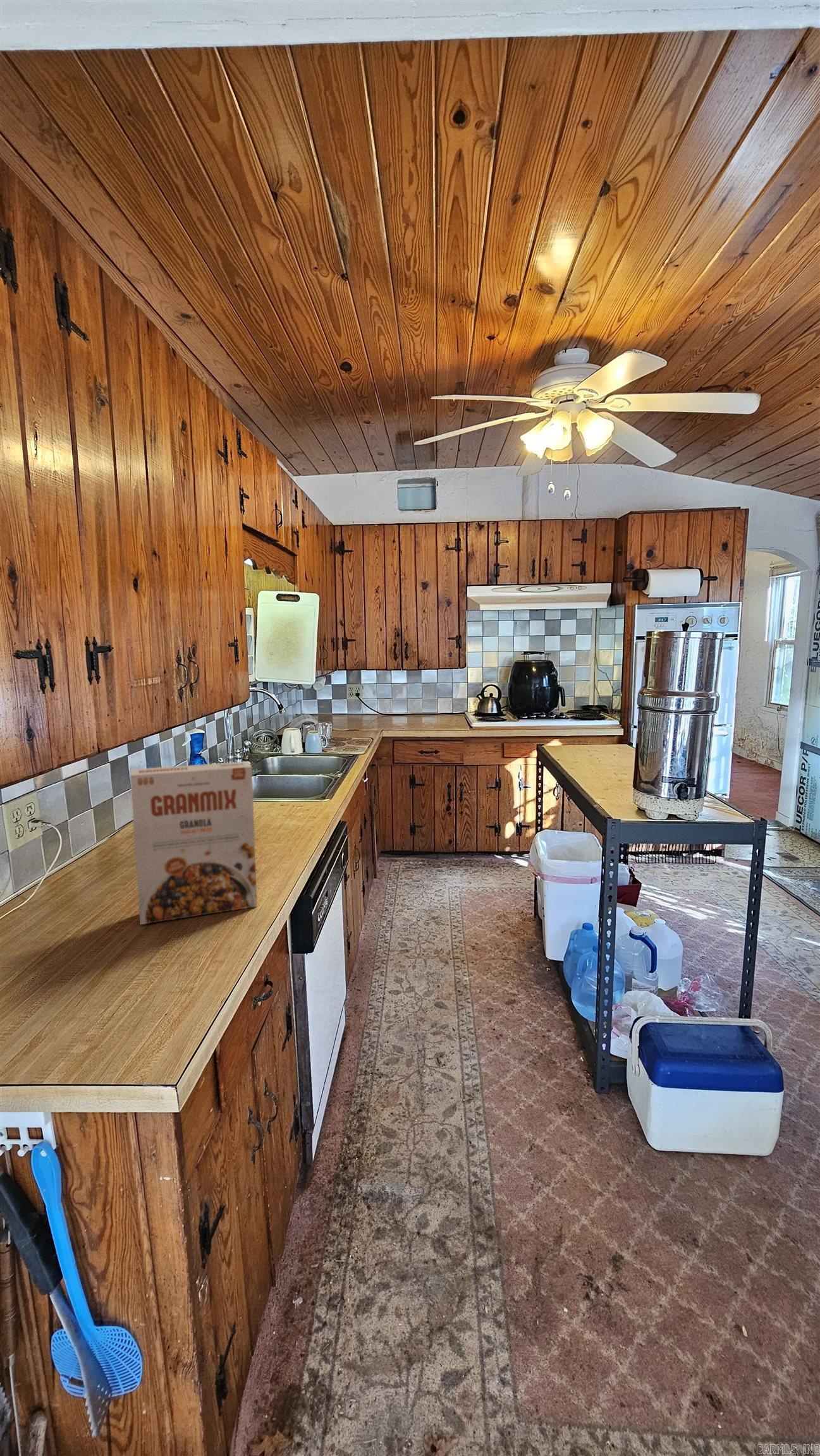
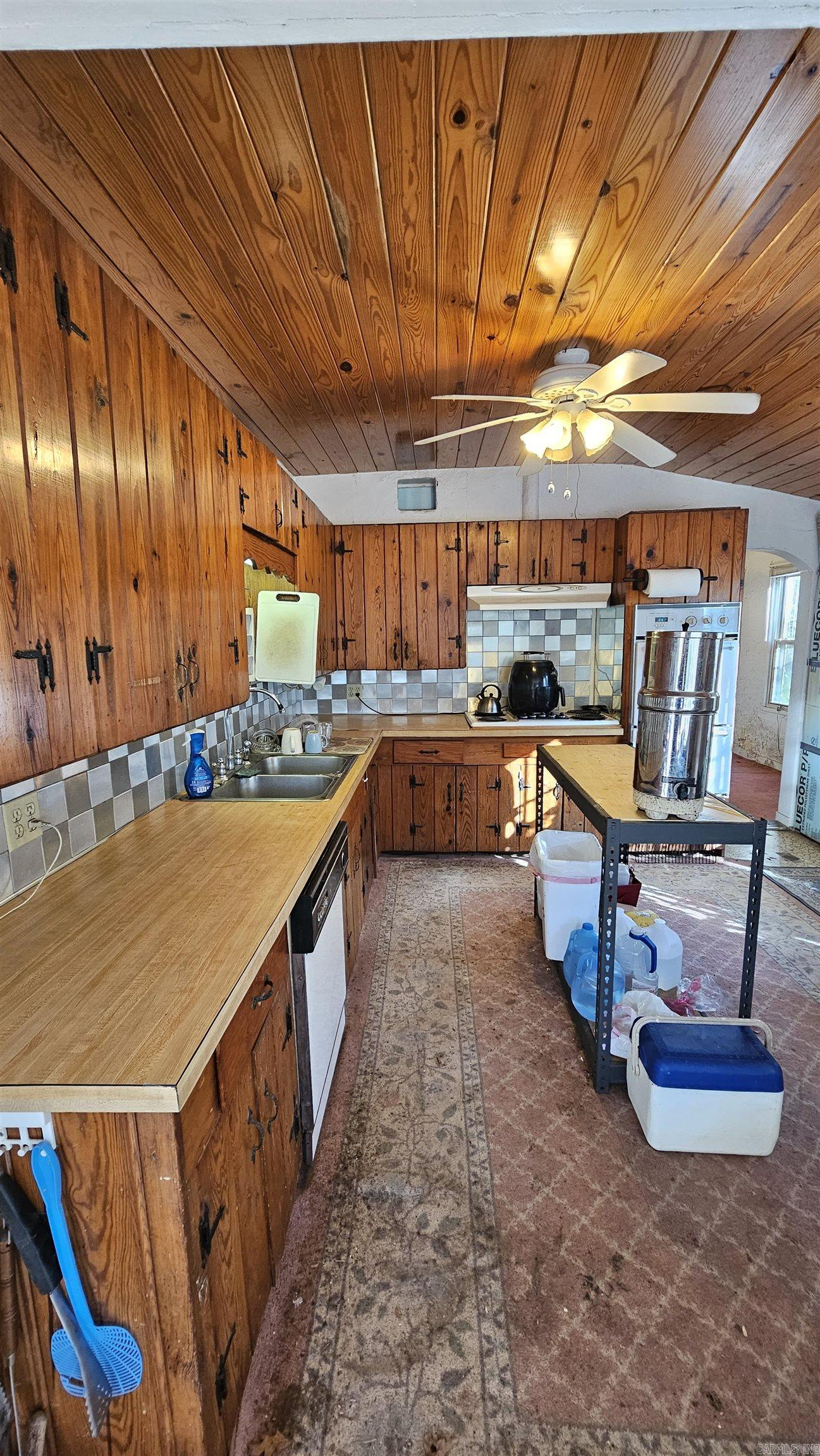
- cereal box [130,761,258,925]
